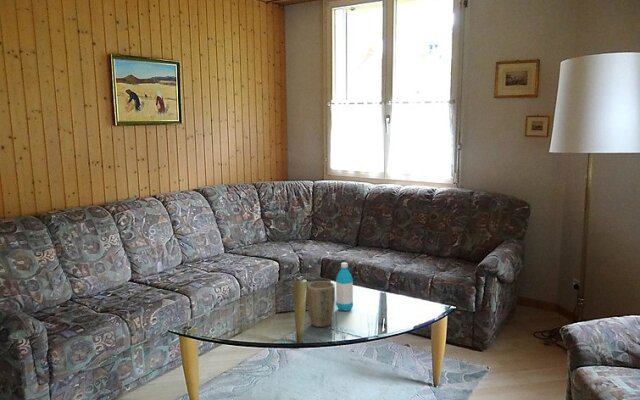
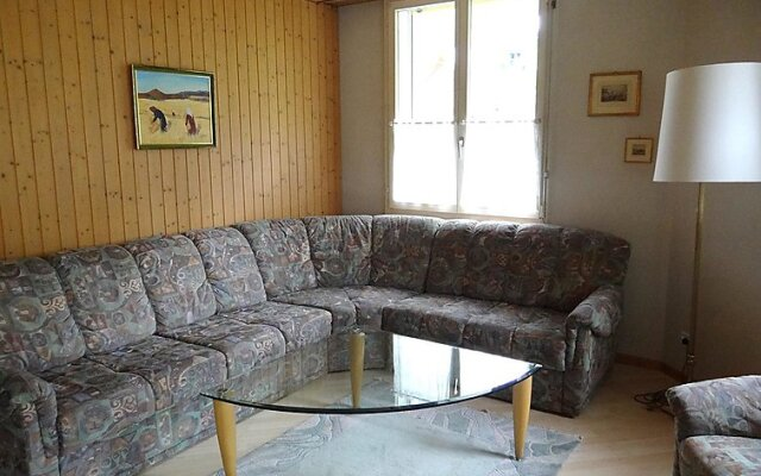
- water bottle [335,261,354,312]
- plant pot [306,280,336,328]
